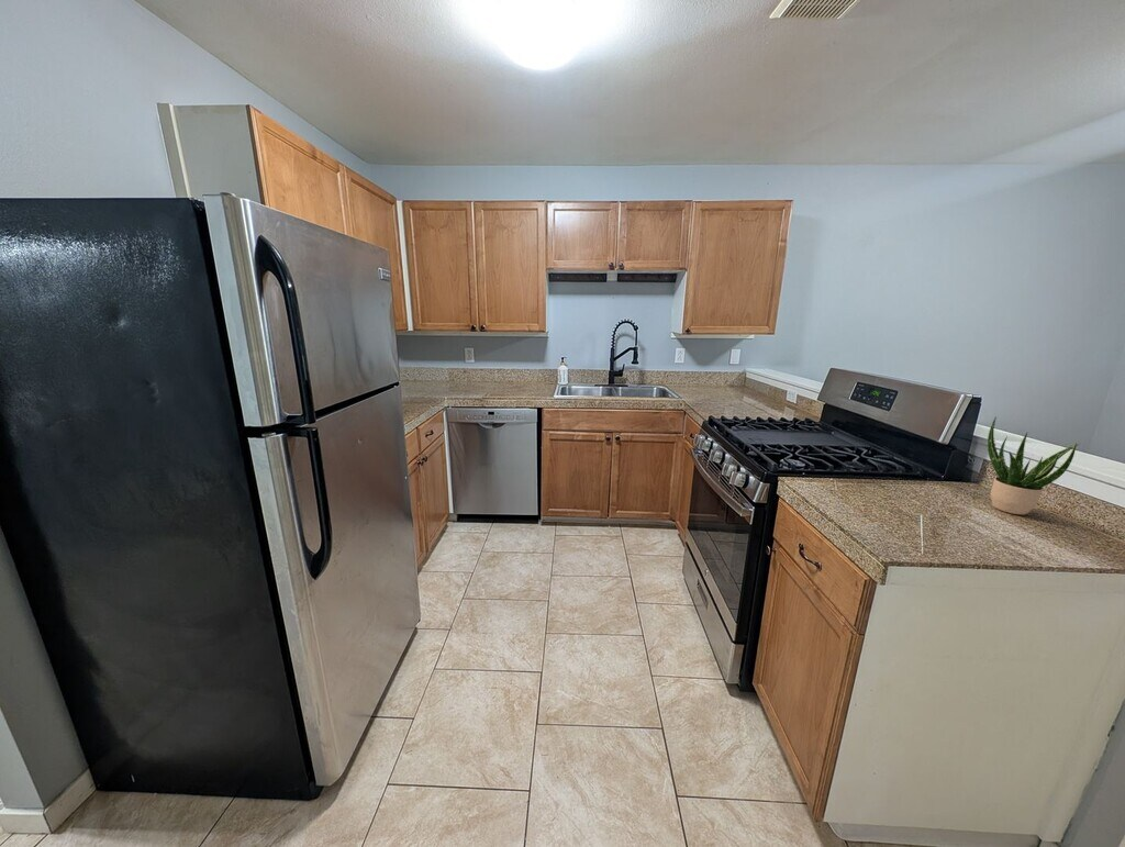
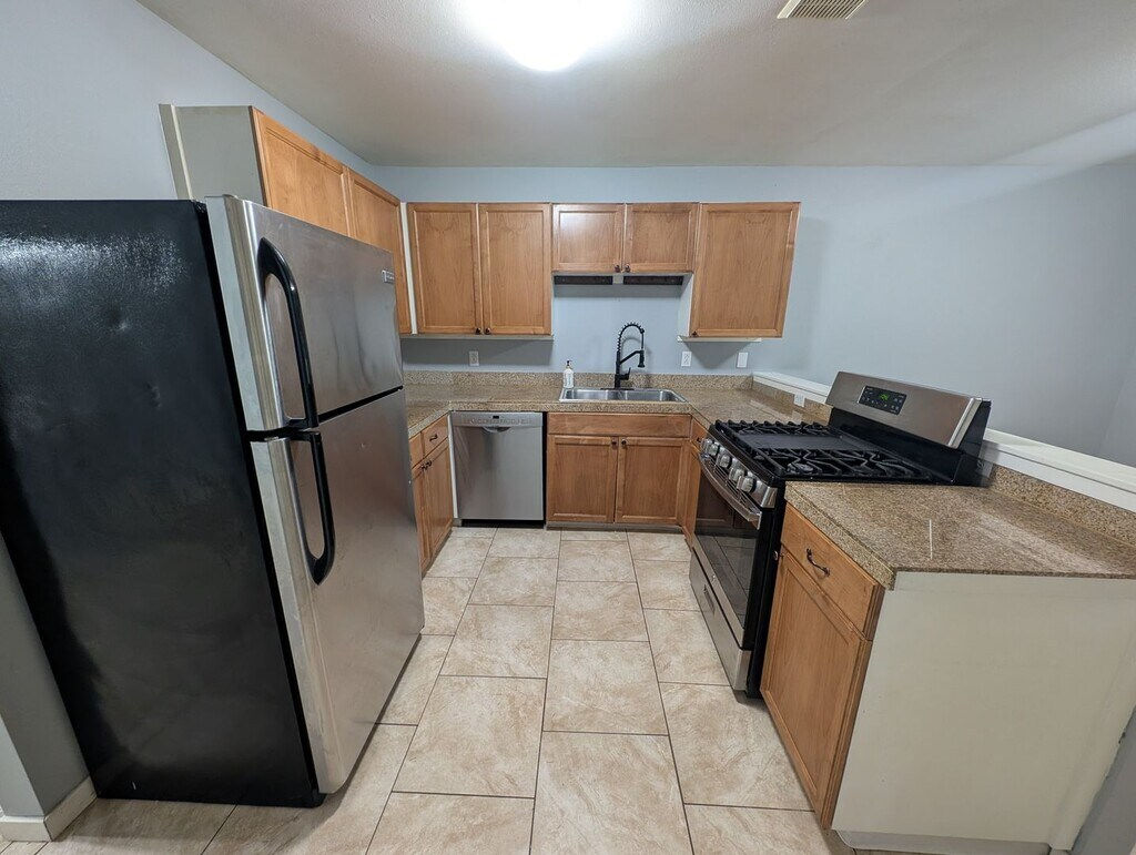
- potted plant [987,415,1081,515]
